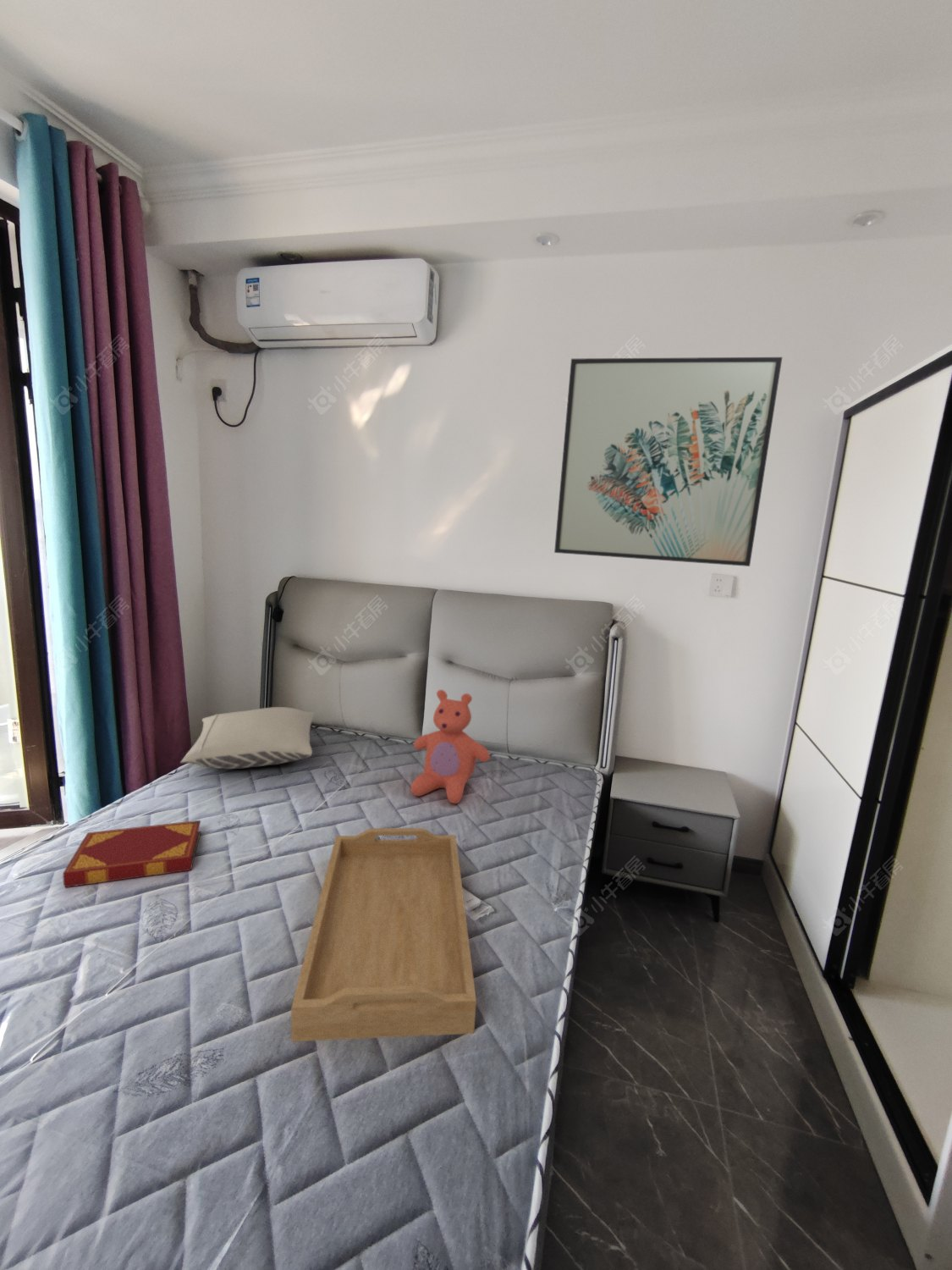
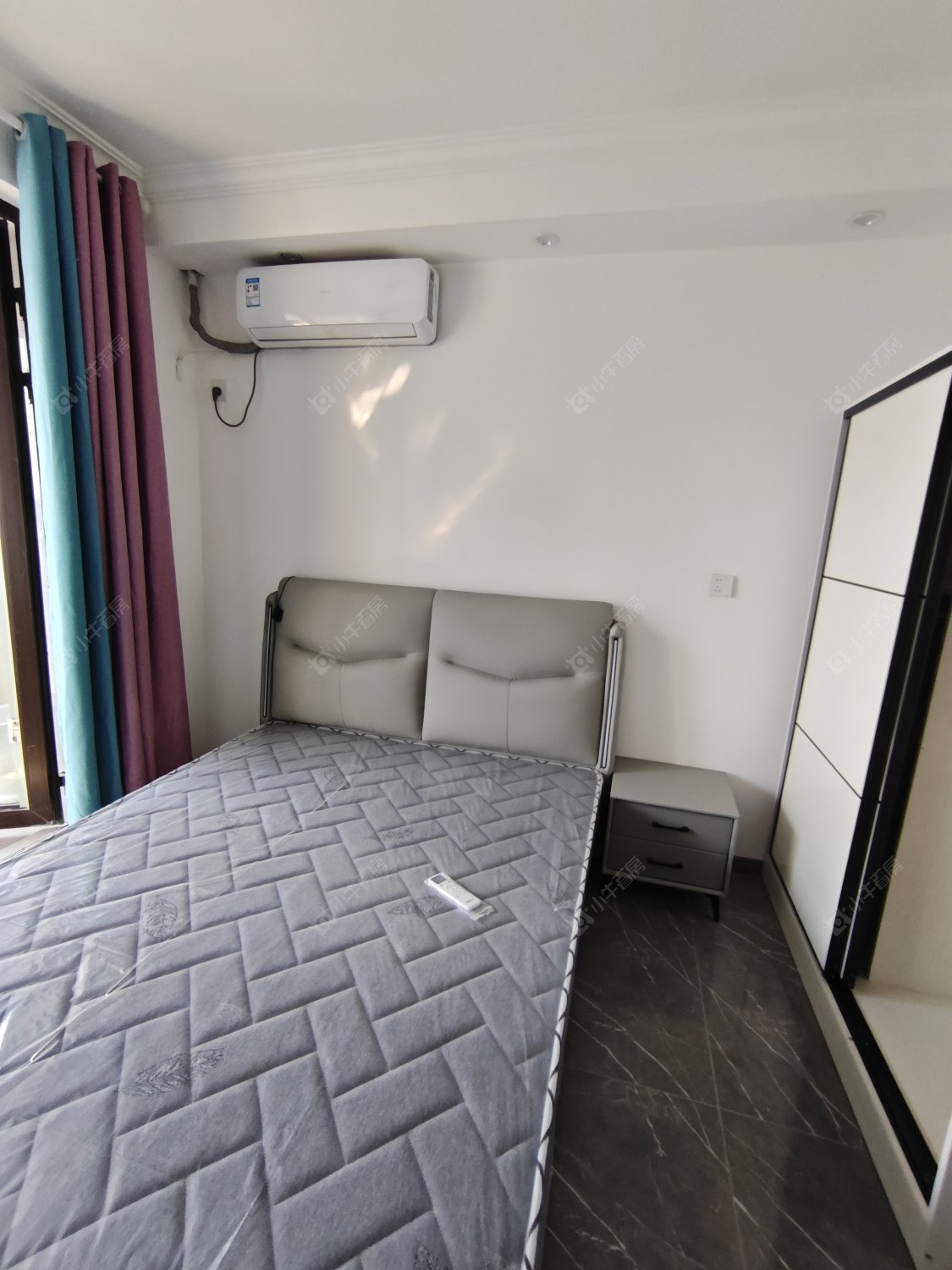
- wall art [553,356,783,567]
- serving tray [290,827,477,1042]
- pillow [179,706,316,770]
- teddy bear [410,689,491,804]
- hardback book [62,820,202,888]
